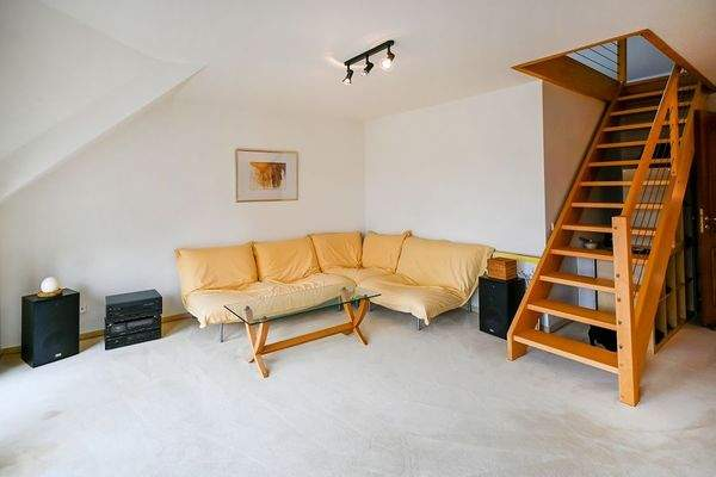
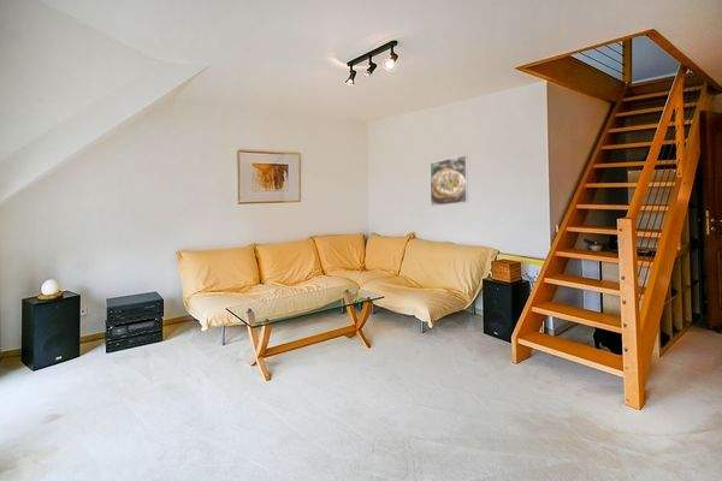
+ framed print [430,154,469,208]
